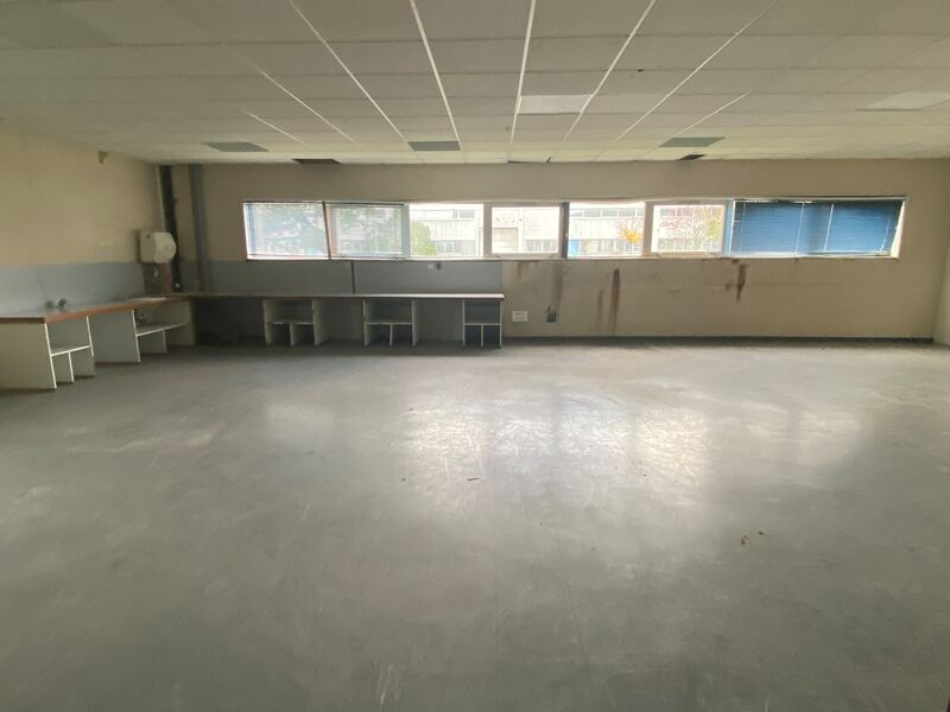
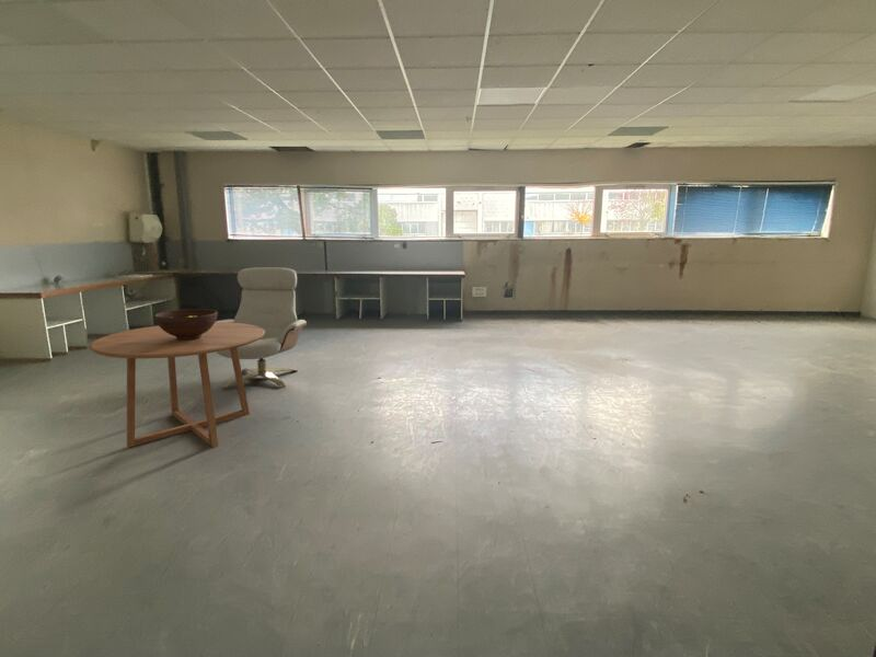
+ chair [216,266,308,390]
+ fruit bowl [153,308,218,339]
+ dining table [89,321,265,449]
